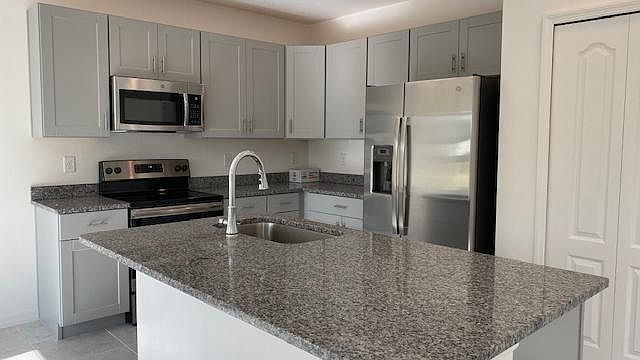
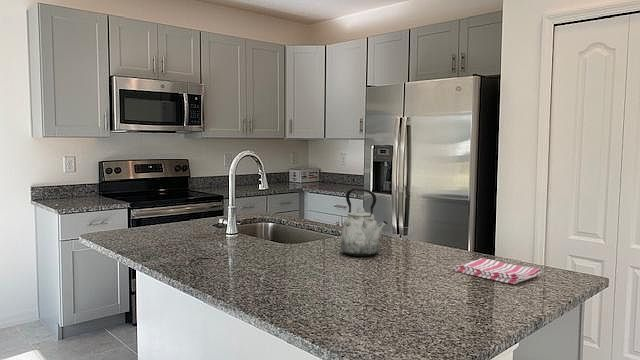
+ kettle [340,188,388,257]
+ dish towel [452,257,543,285]
